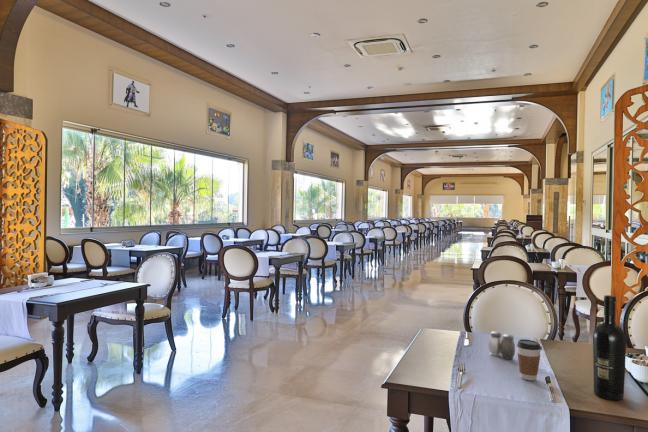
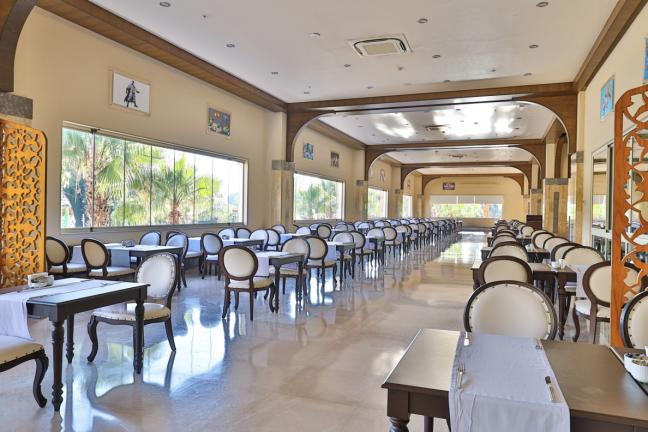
- coffee cup [516,338,542,381]
- salt and pepper shaker [488,331,516,360]
- wine bottle [592,294,627,401]
